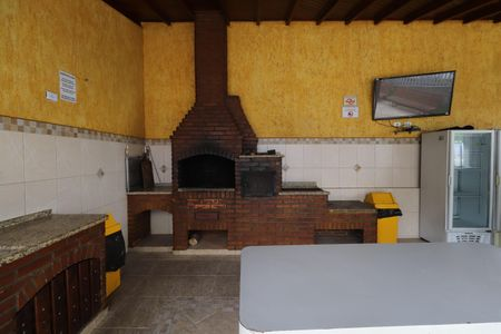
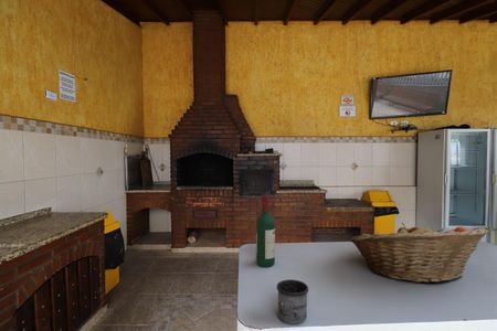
+ fruit basket [349,222,489,285]
+ wine bottle [255,194,276,268]
+ mug [276,278,309,325]
